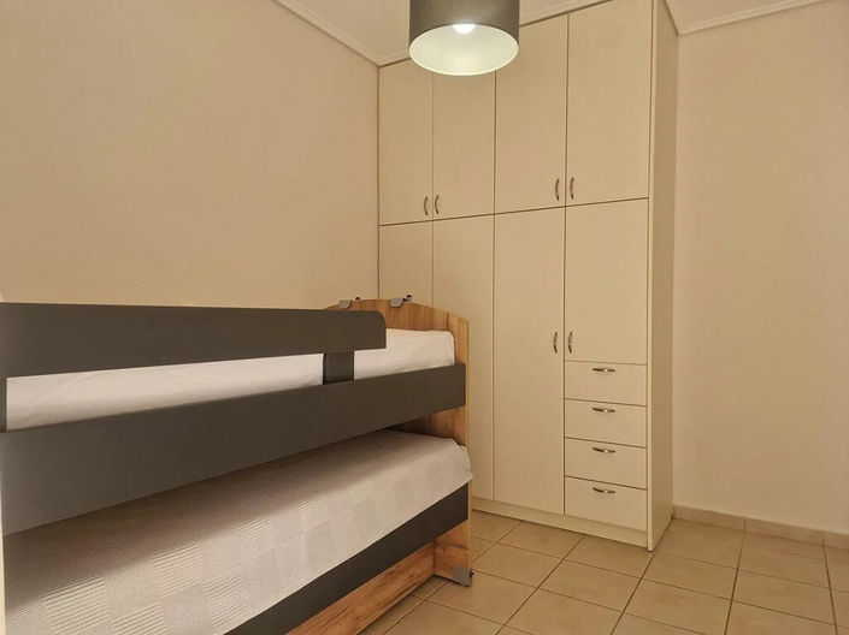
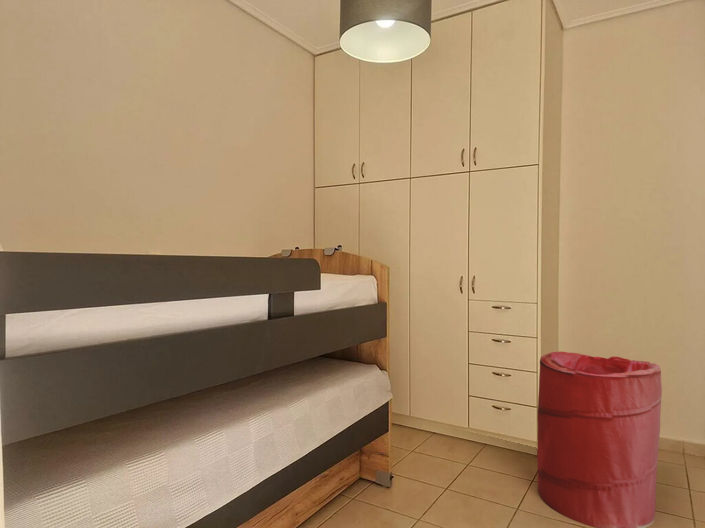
+ laundry hamper [536,351,663,528]
